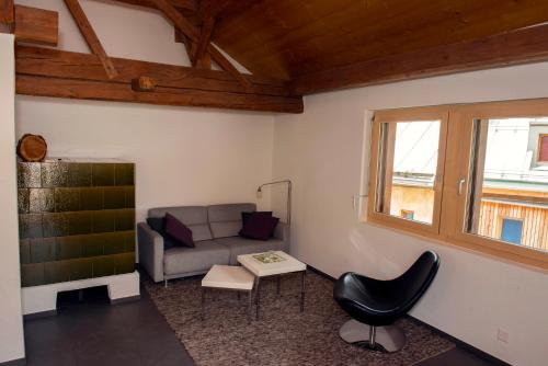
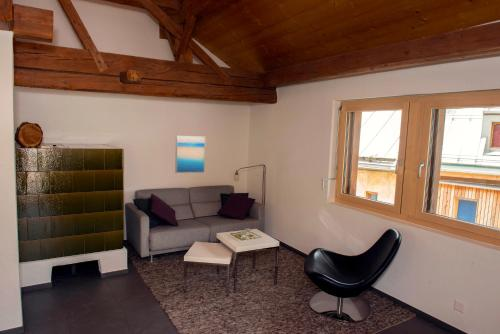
+ wall art [174,135,206,174]
